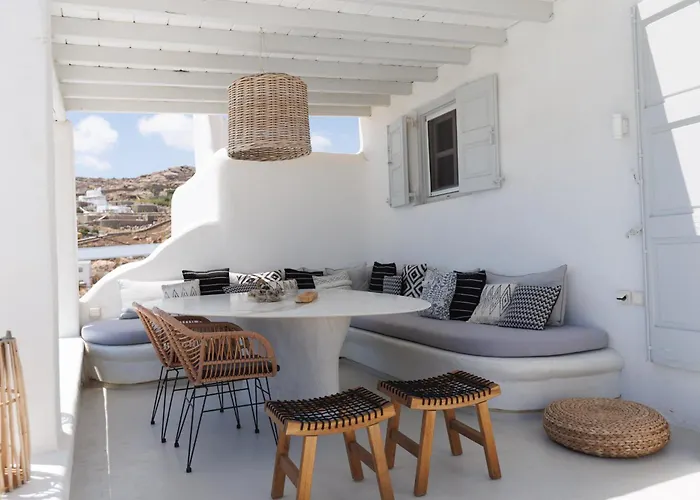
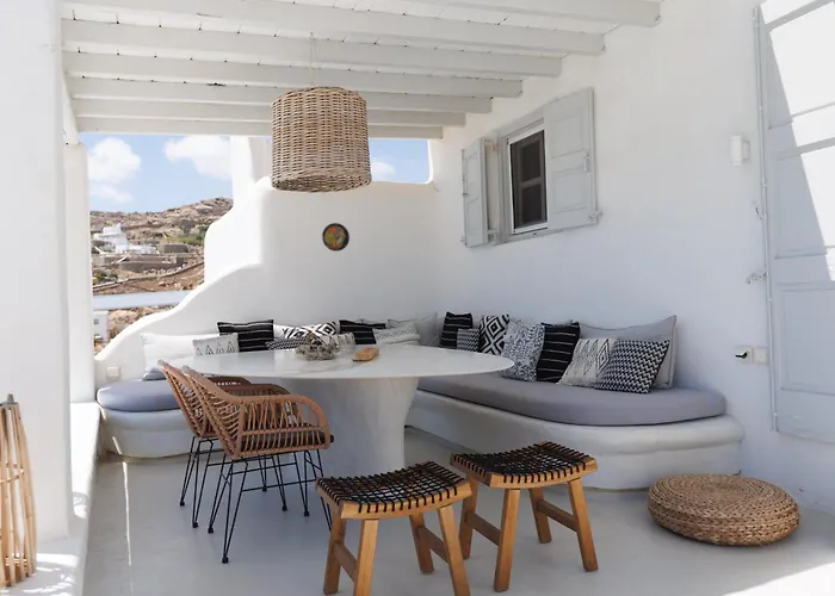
+ decorative plate [321,222,351,253]
